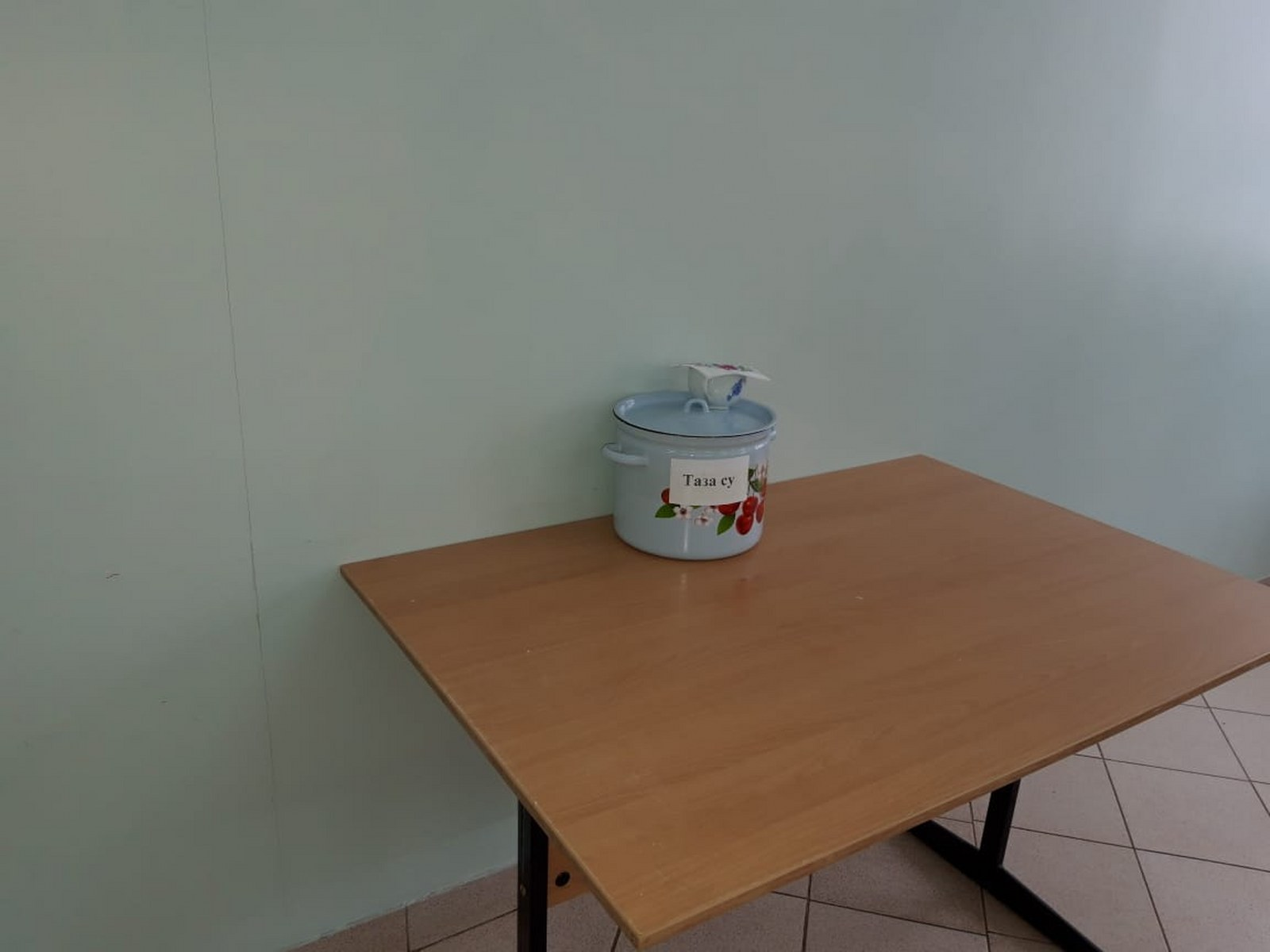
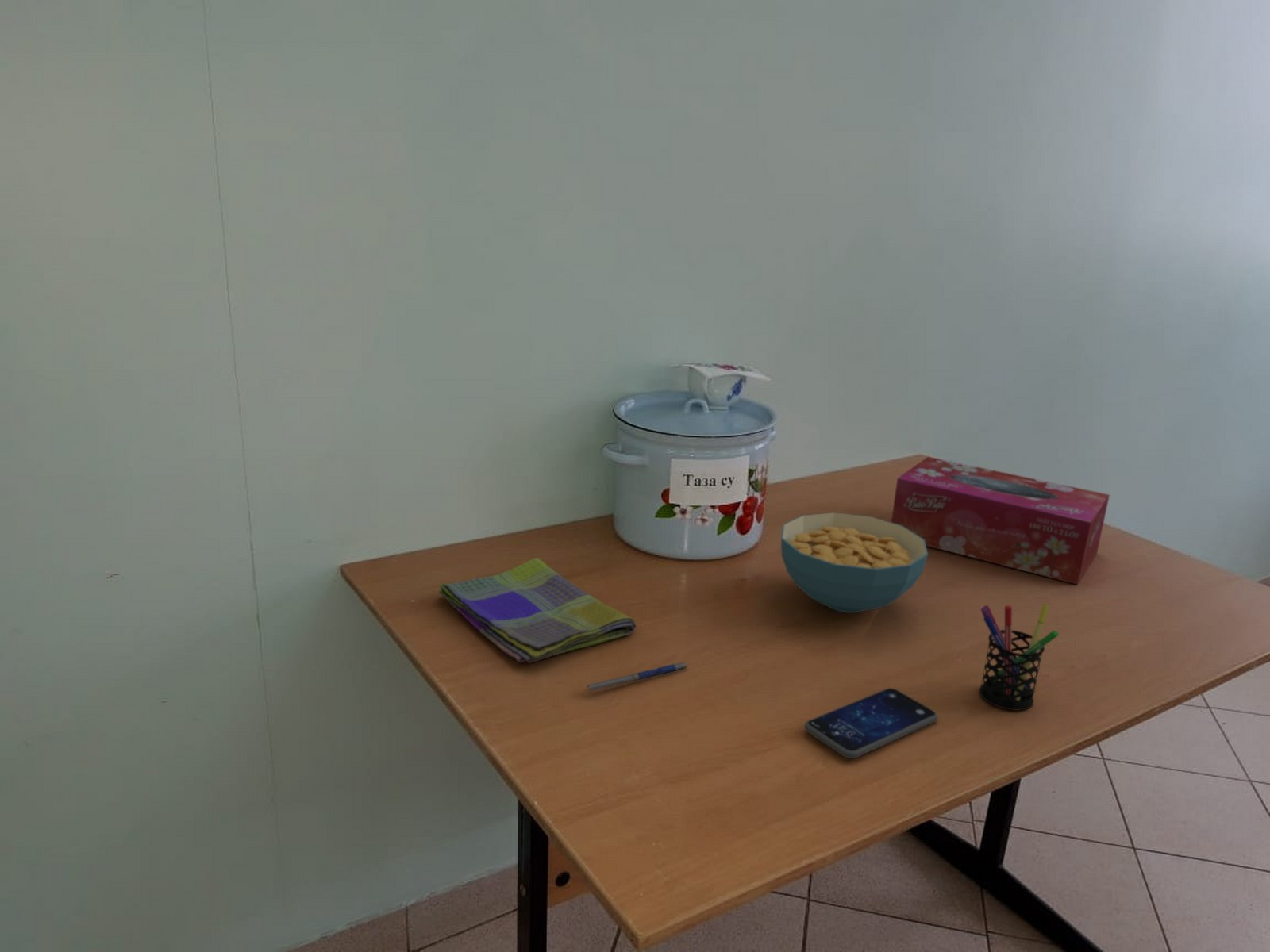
+ pen holder [979,603,1060,711]
+ cereal bowl [780,512,929,614]
+ smartphone [803,687,939,759]
+ tissue box [891,455,1110,585]
+ pen [584,662,689,693]
+ dish towel [438,557,637,664]
